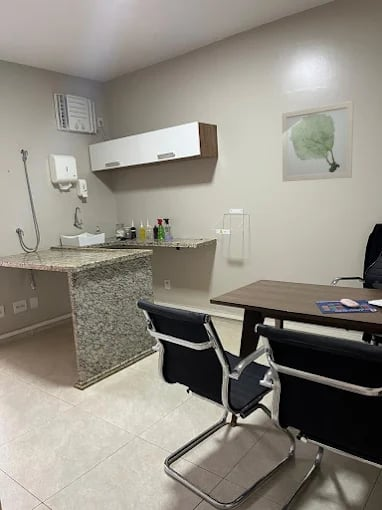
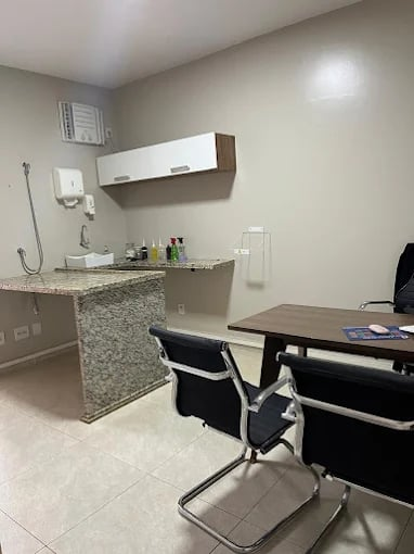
- wall art [281,100,354,183]
